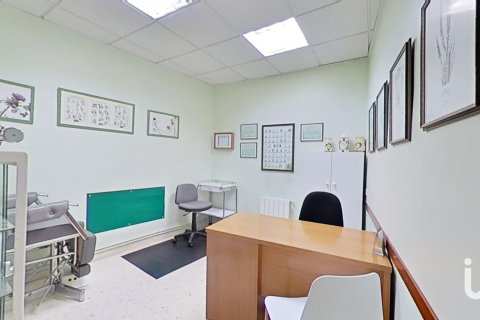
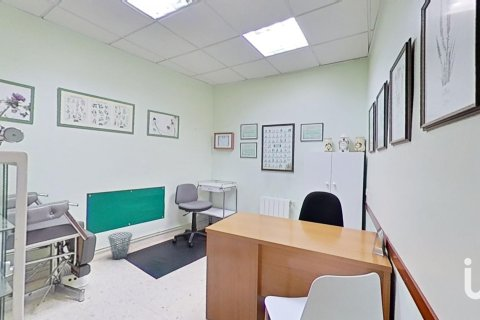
+ waste basket [107,231,133,261]
